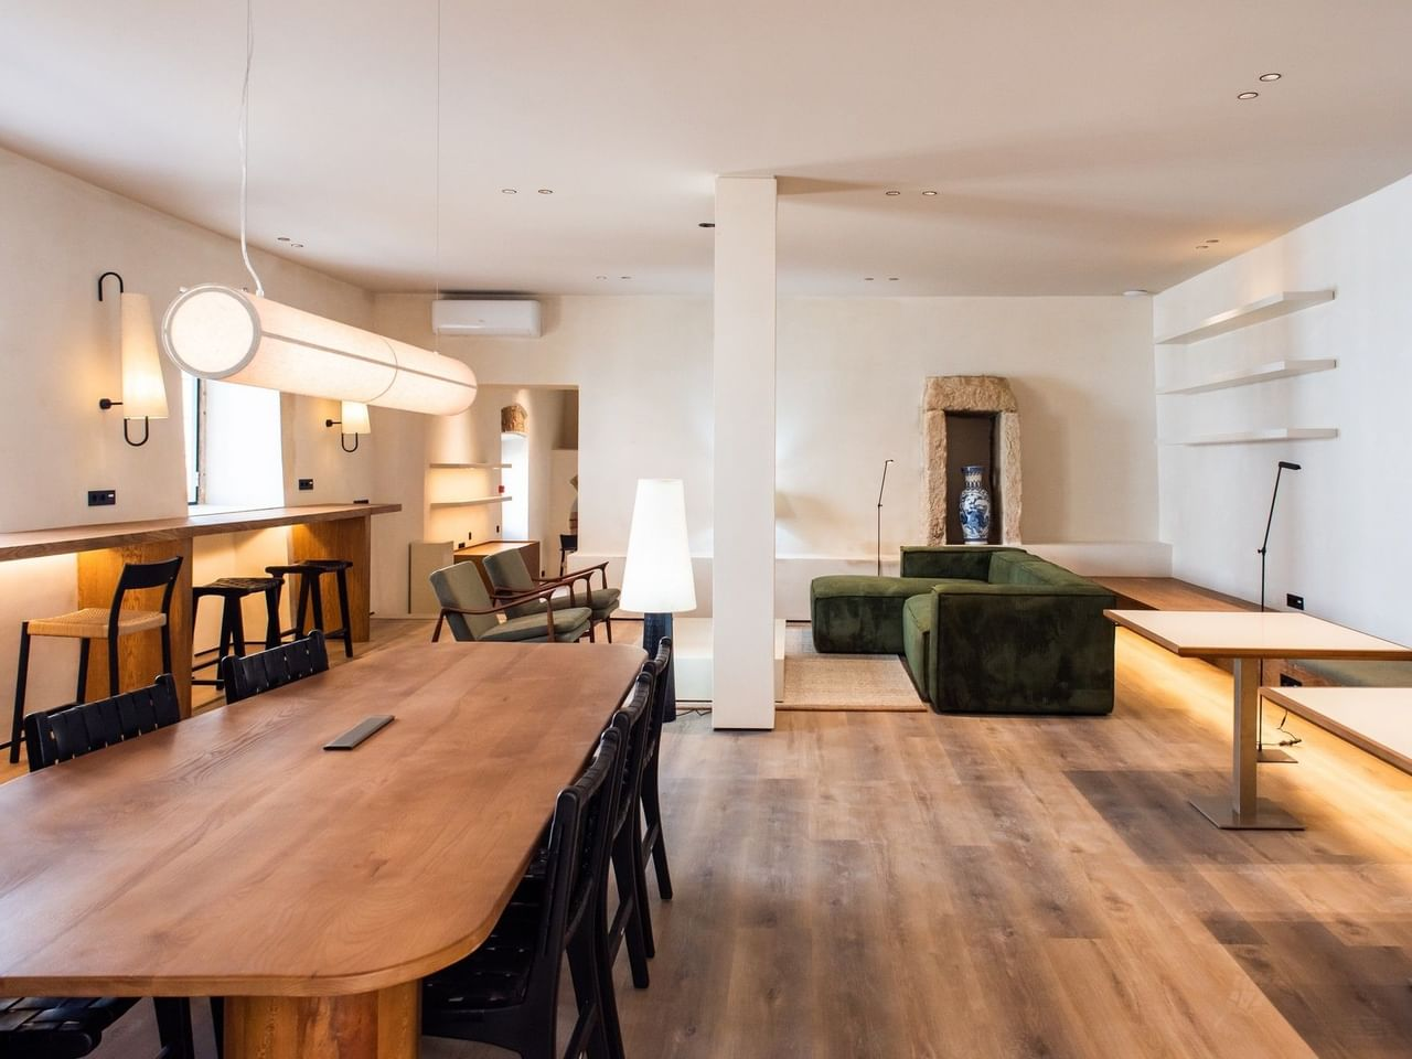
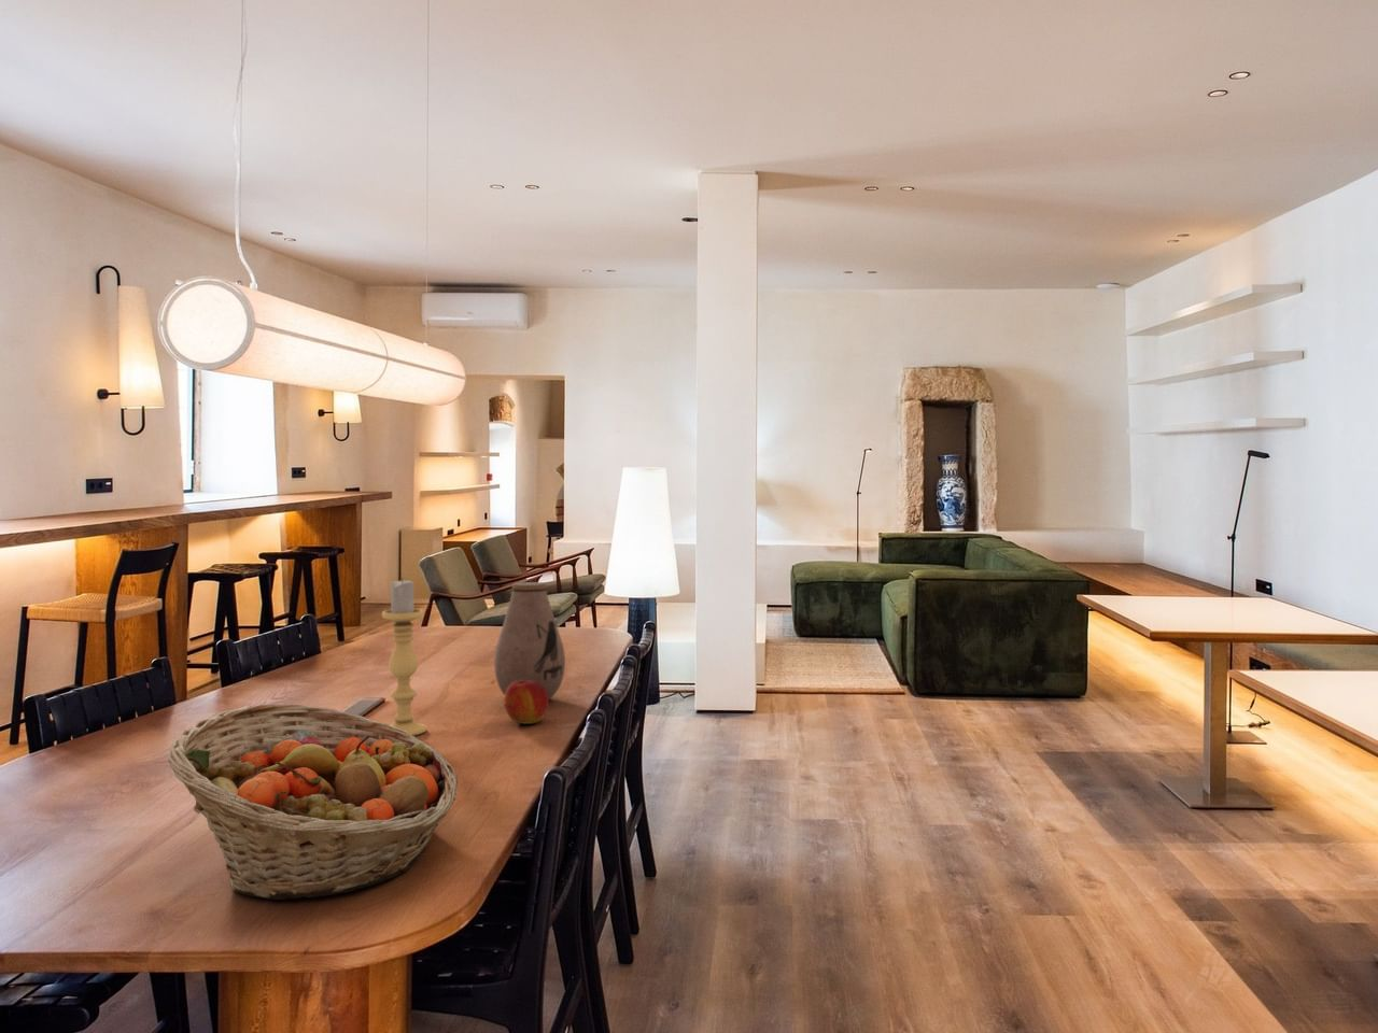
+ candle holder [381,577,428,736]
+ fruit basket [167,703,459,901]
+ vase [493,581,566,702]
+ apple [503,680,550,725]
